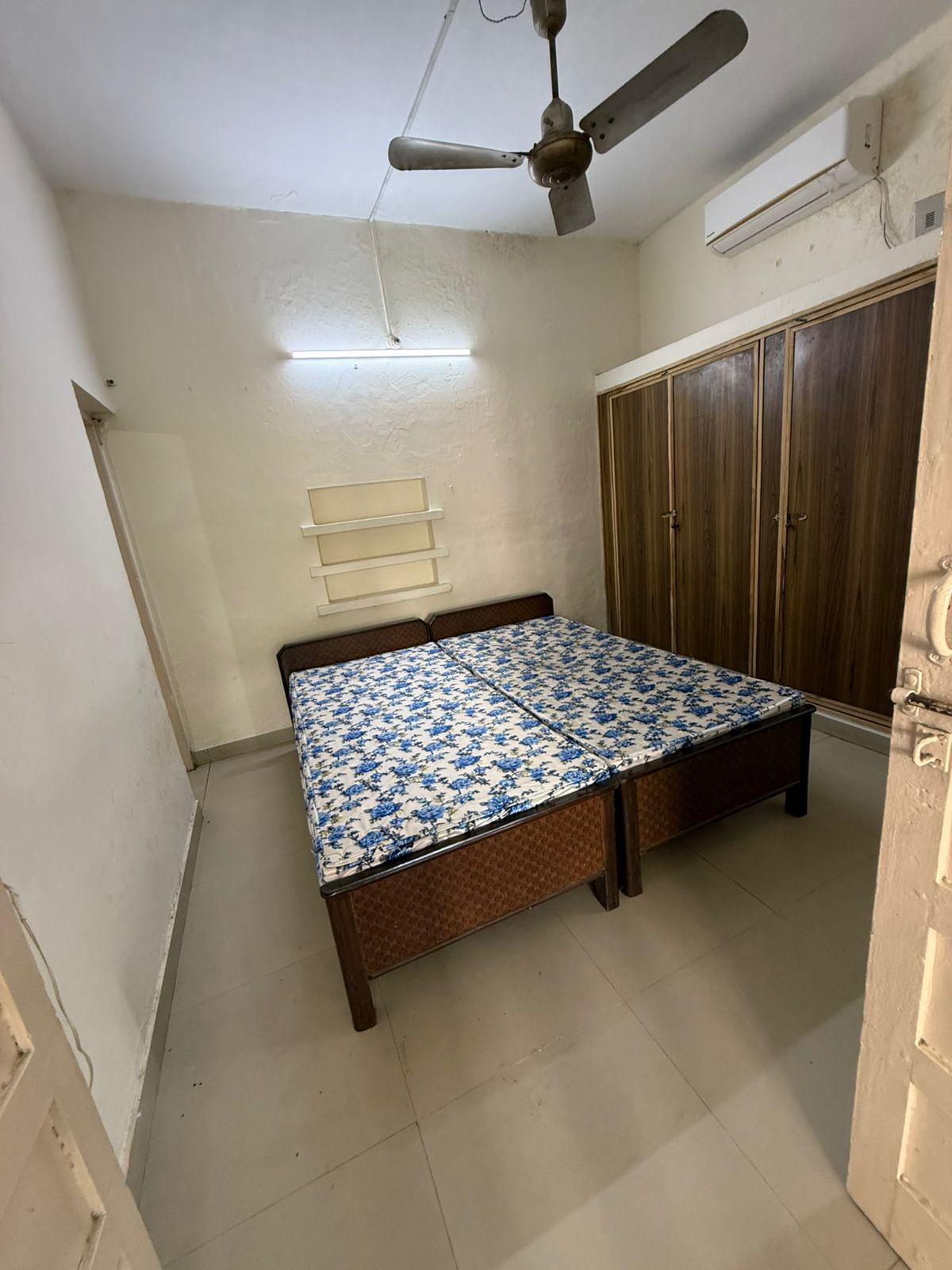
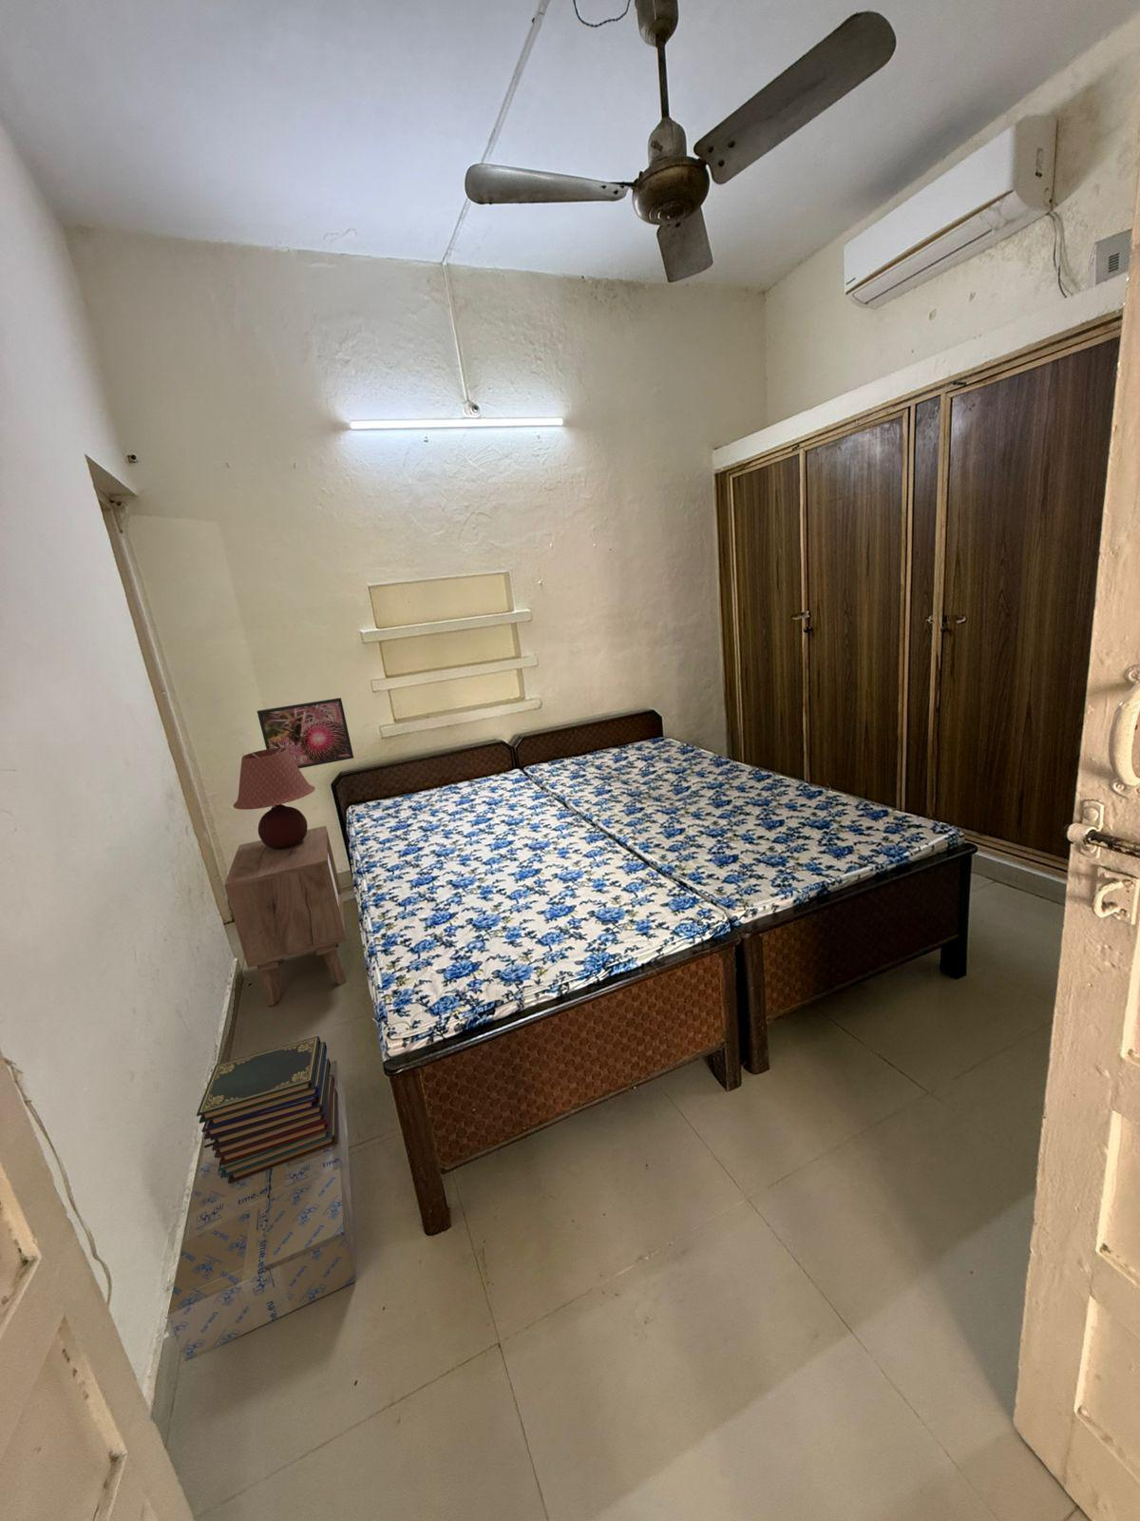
+ book stack [195,1035,338,1183]
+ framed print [256,697,354,769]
+ nightstand [223,825,347,1007]
+ cardboard box [166,1060,357,1362]
+ table lamp [232,749,316,849]
